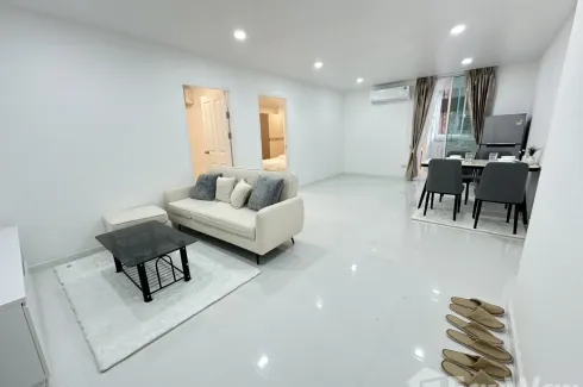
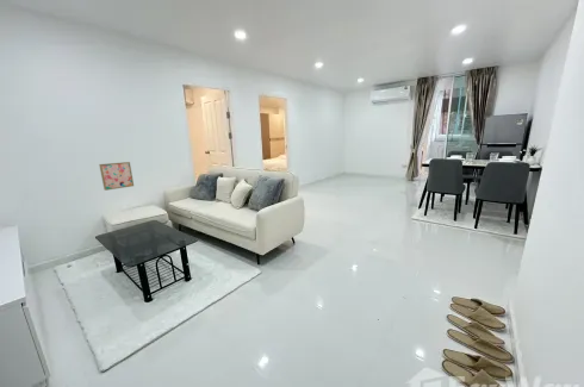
+ wall art [98,161,135,192]
